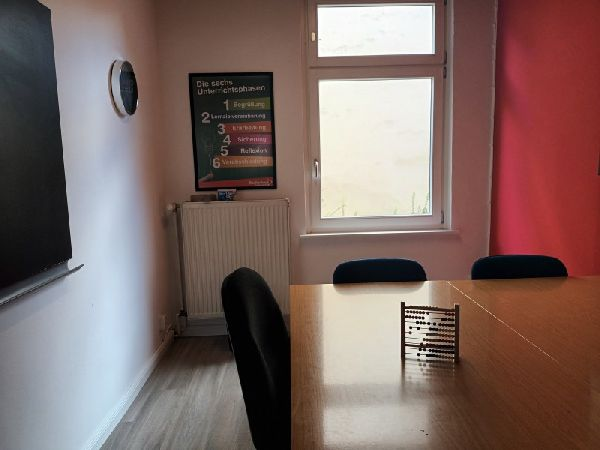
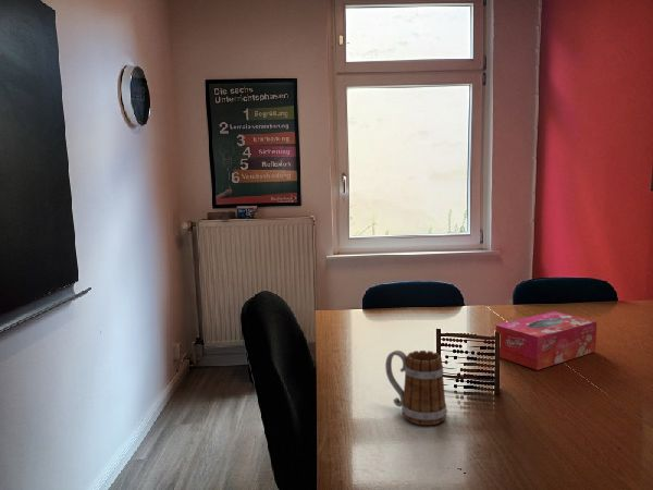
+ tissue box [495,310,597,371]
+ mug [384,350,447,426]
